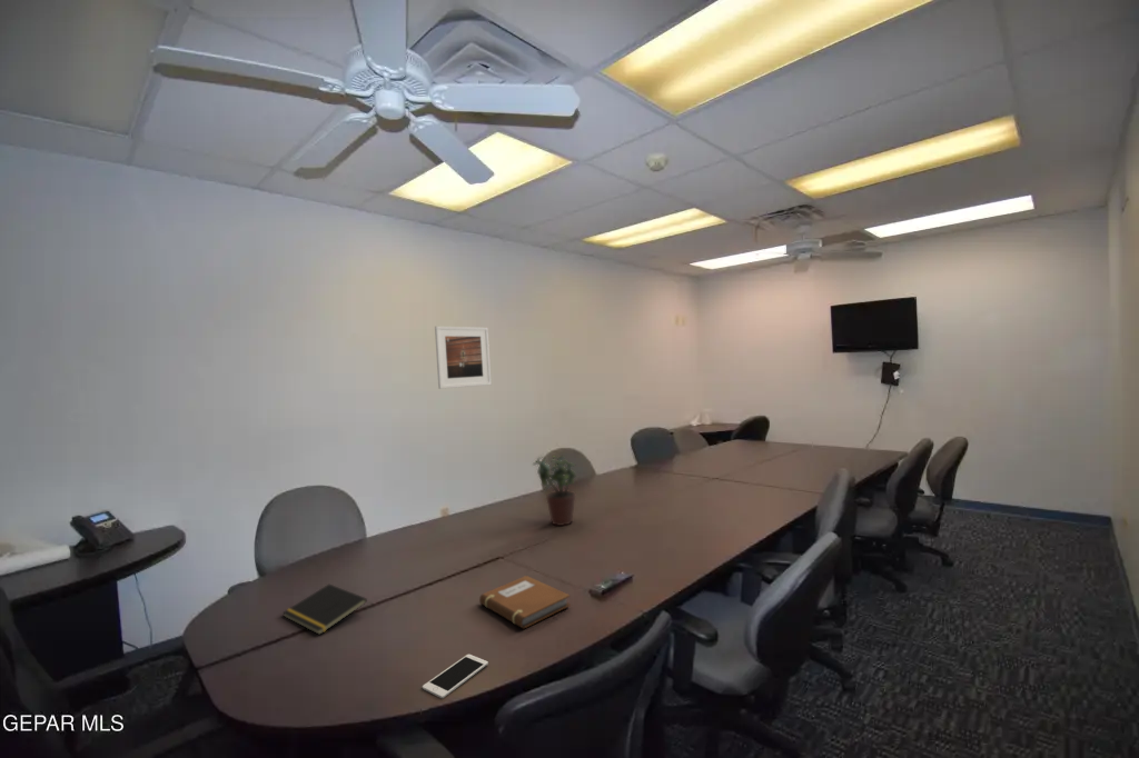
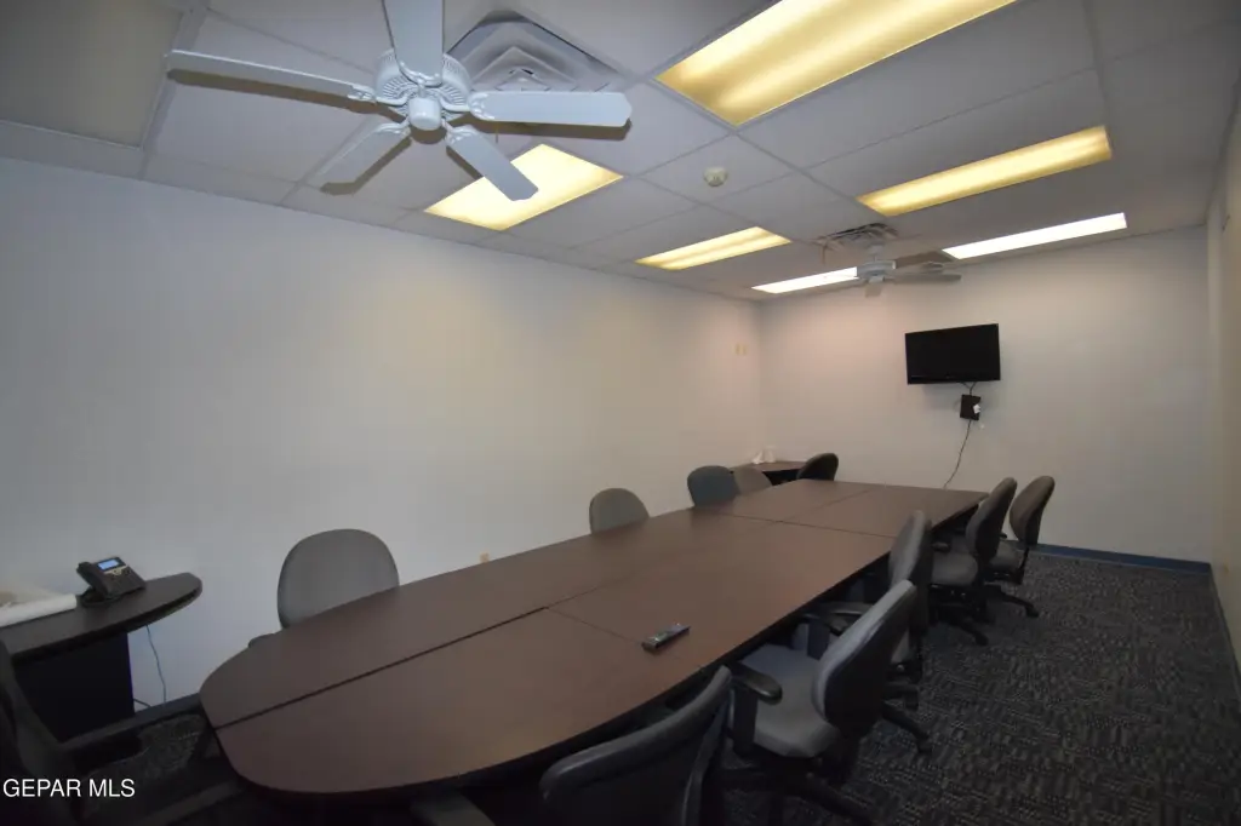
- potted plant [532,455,577,527]
- notebook [478,575,572,629]
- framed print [434,325,493,390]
- notepad [281,584,368,636]
- cell phone [422,654,489,699]
